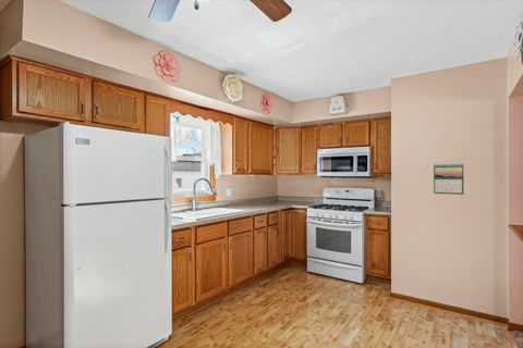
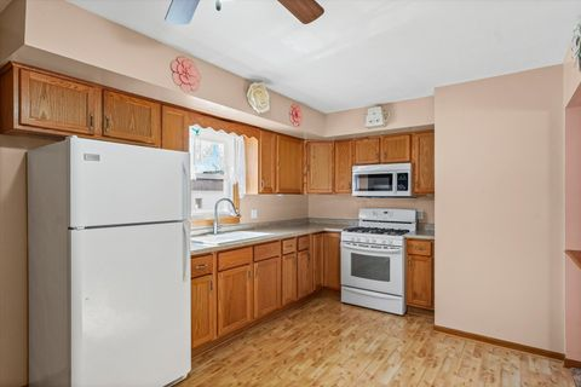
- calendar [433,163,465,196]
